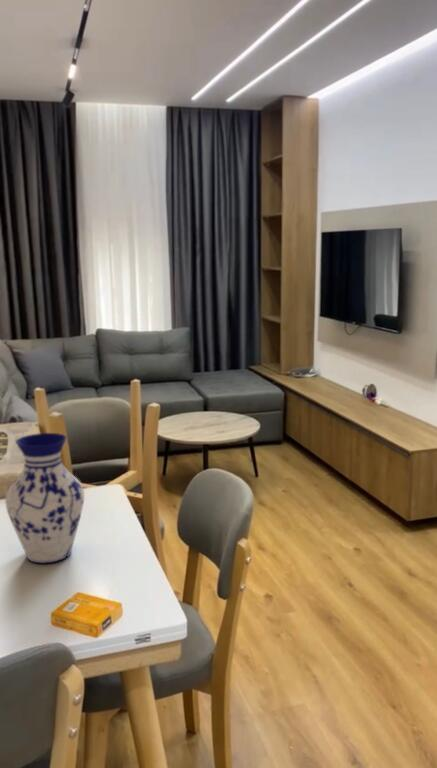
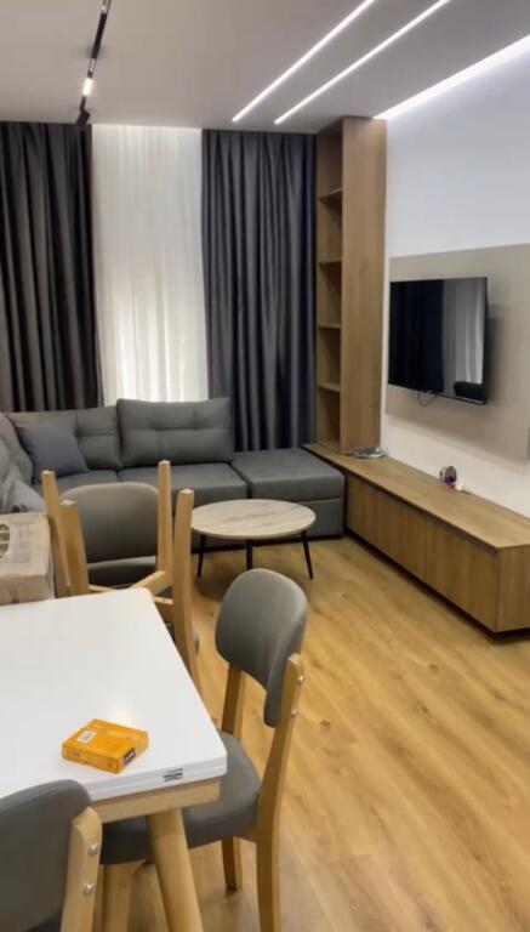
- vase [4,432,85,565]
